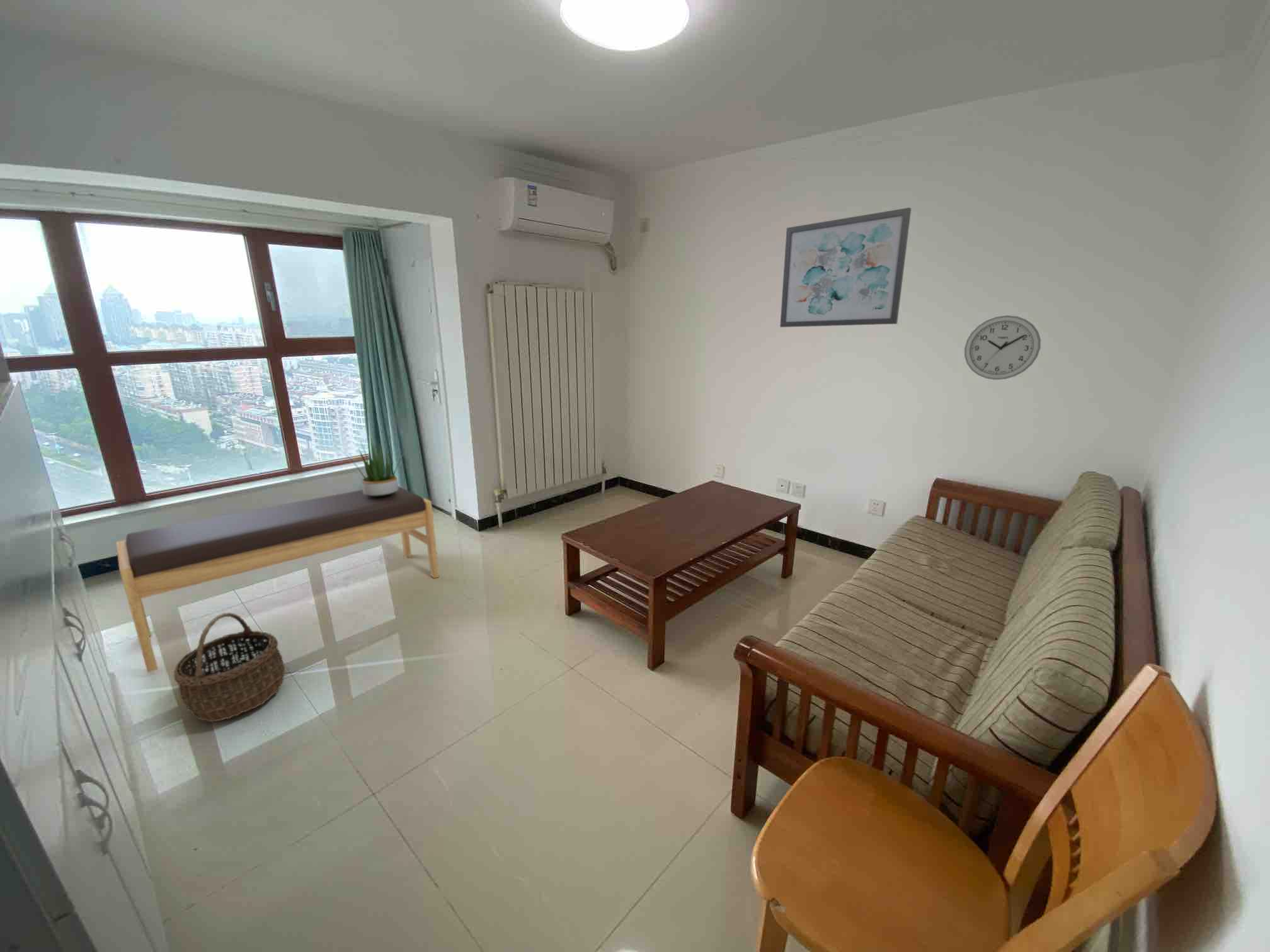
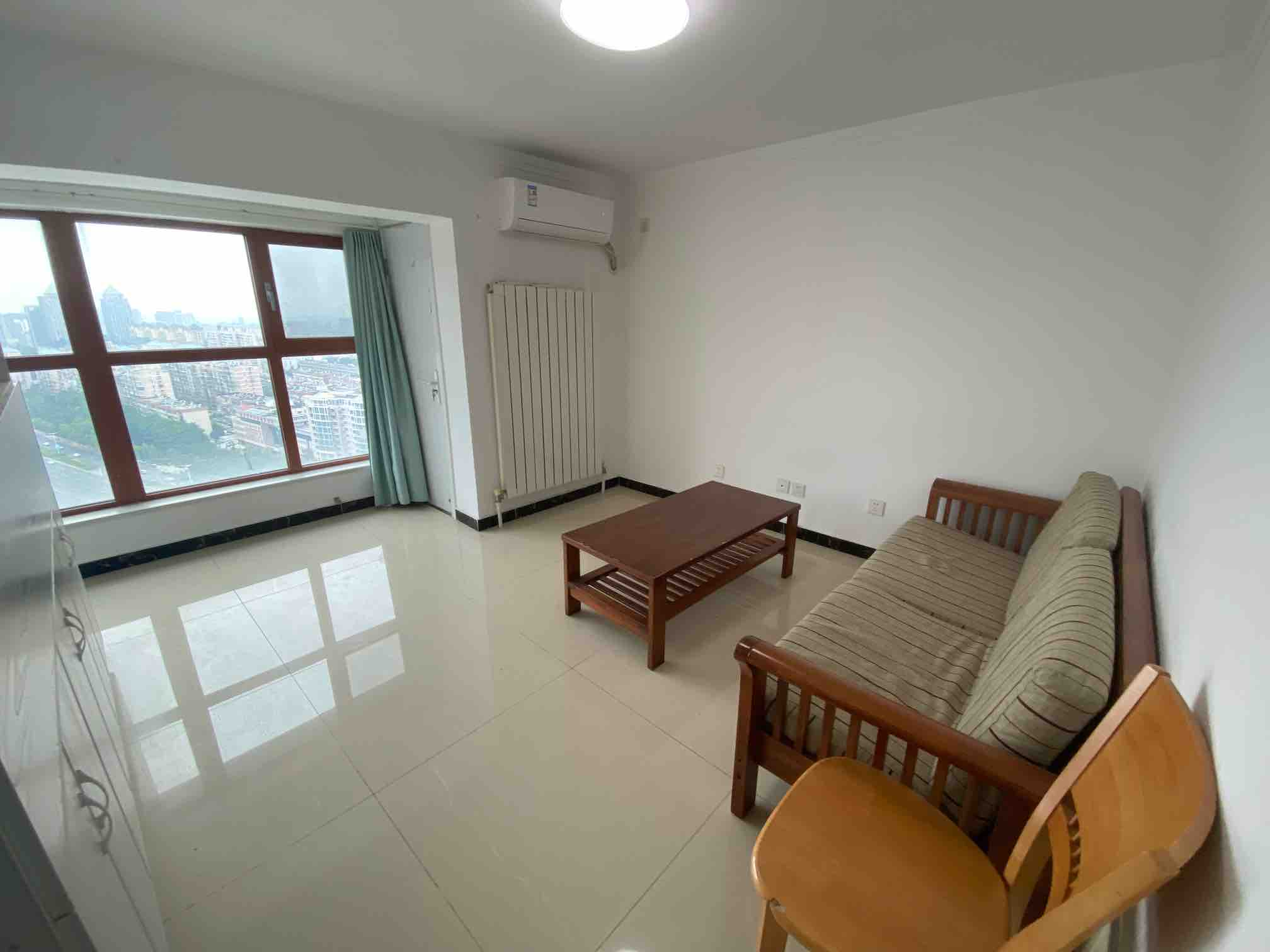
- wicker basket [173,612,286,723]
- wall art [779,207,912,328]
- wall clock [964,315,1041,380]
- potted plant [340,438,409,497]
- bench [115,486,440,674]
